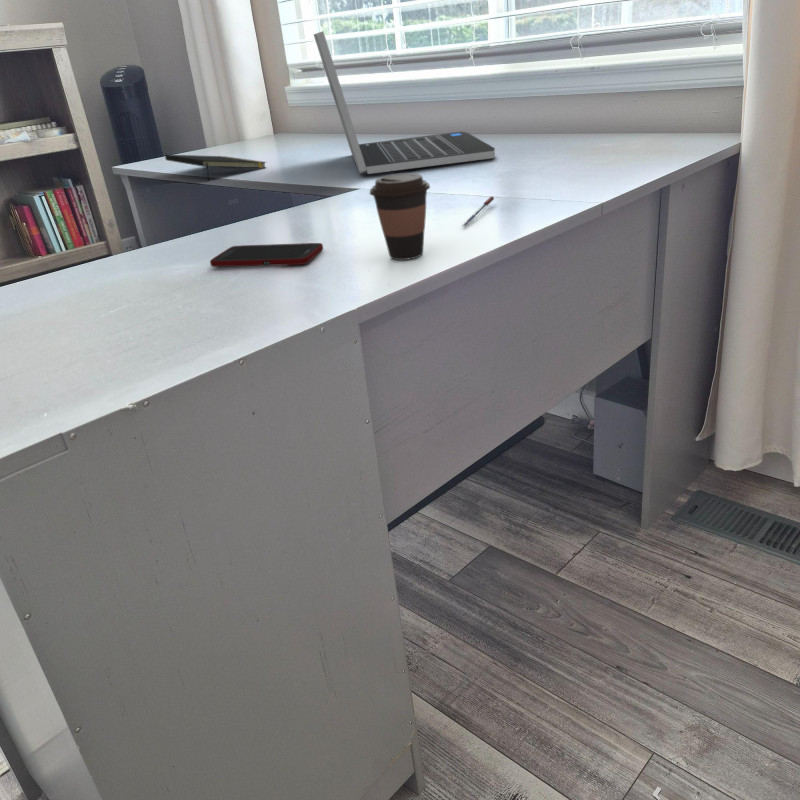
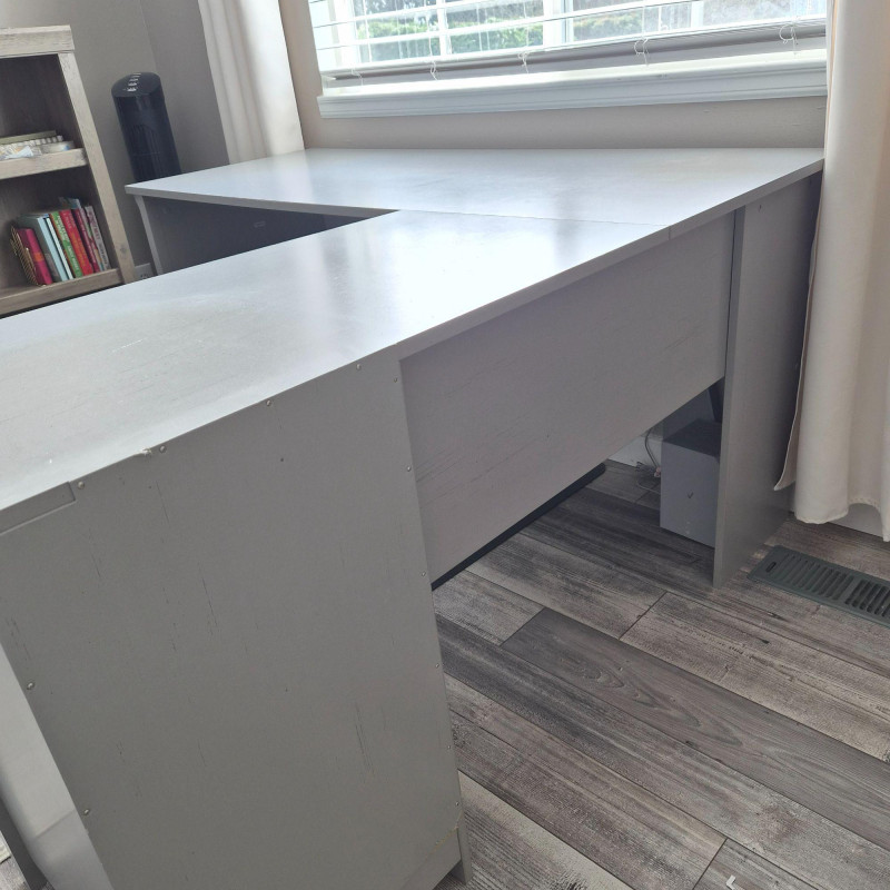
- cell phone [209,242,324,268]
- laptop [312,31,496,175]
- coffee cup [369,172,431,261]
- pen [462,195,495,227]
- notepad [164,154,267,182]
